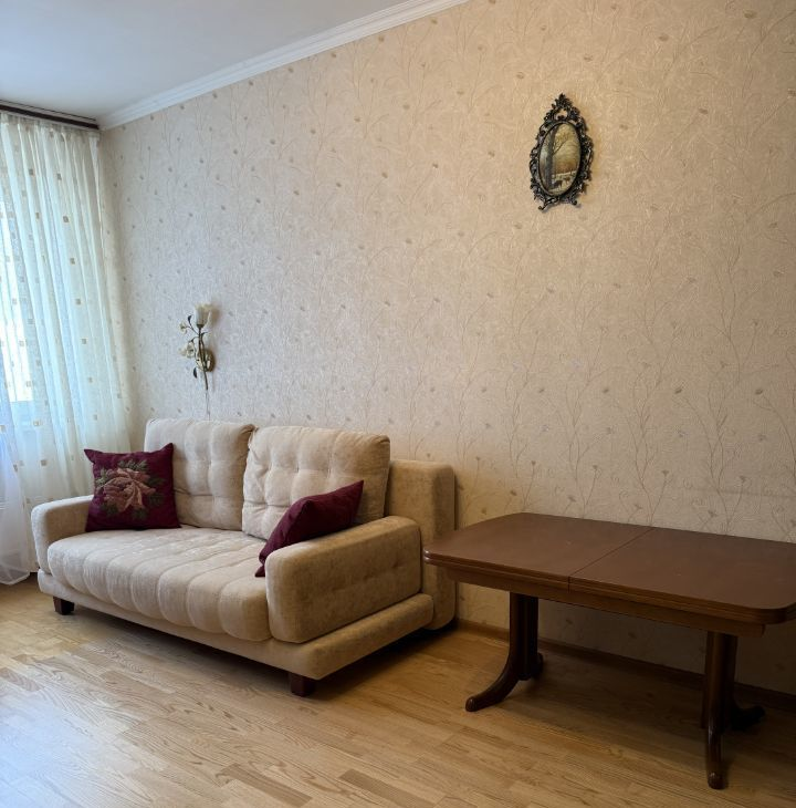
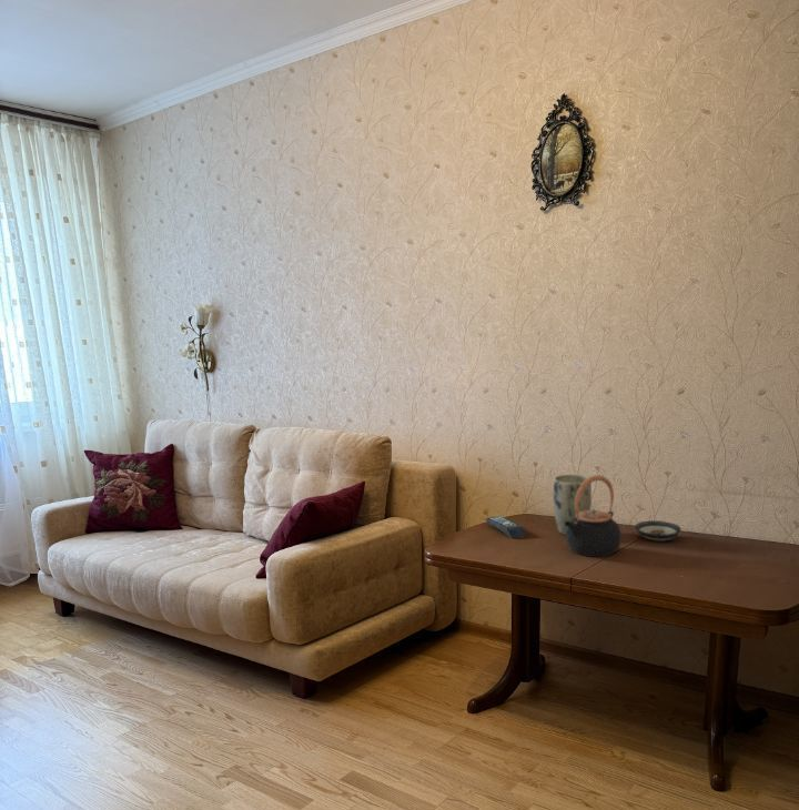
+ plant pot [552,474,593,536]
+ teapot [564,474,621,558]
+ saucer [634,519,682,543]
+ remote control [485,515,526,540]
